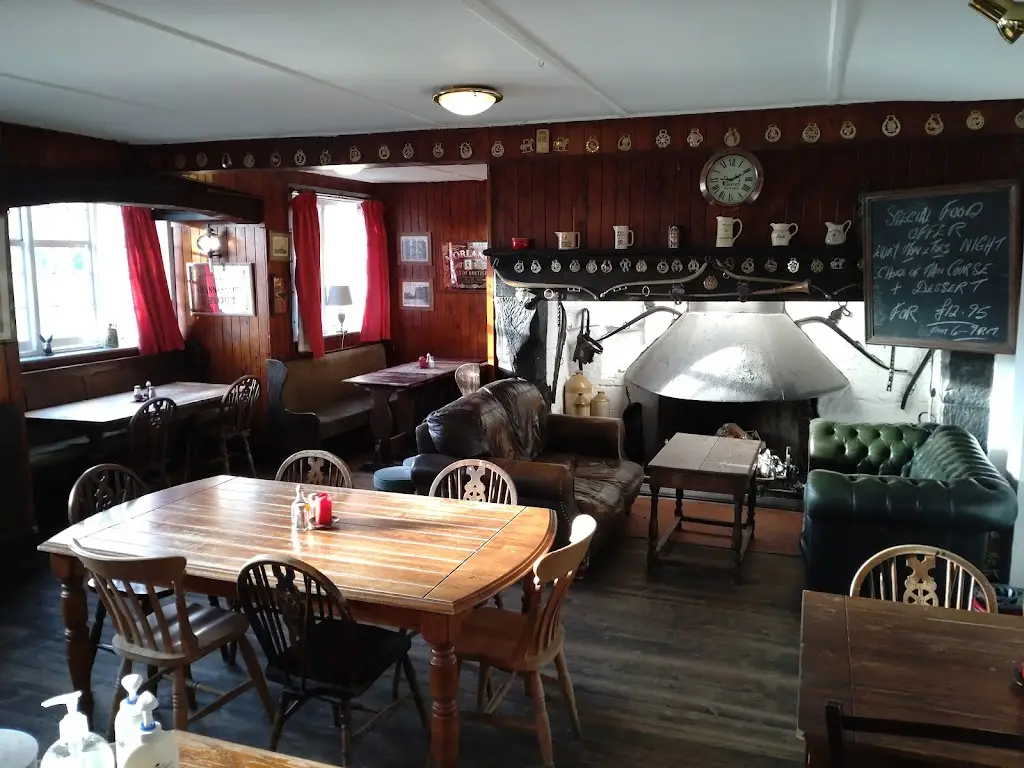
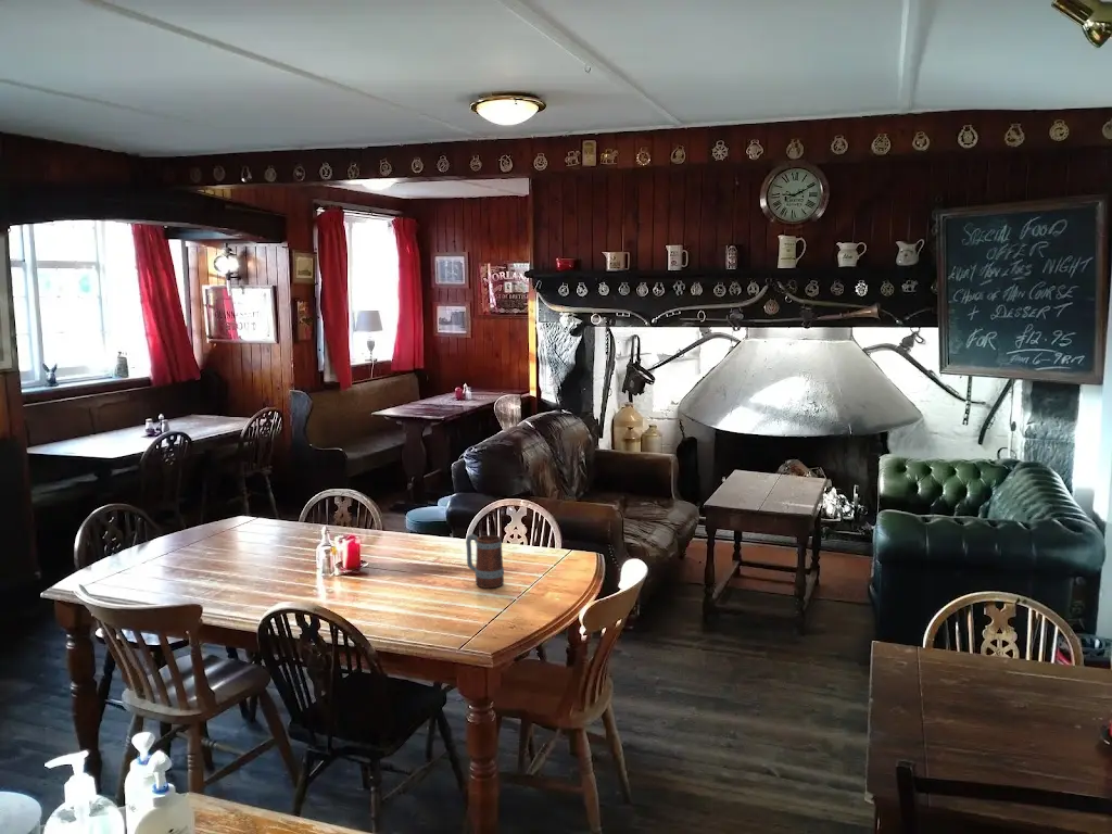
+ beer mug [465,533,505,589]
